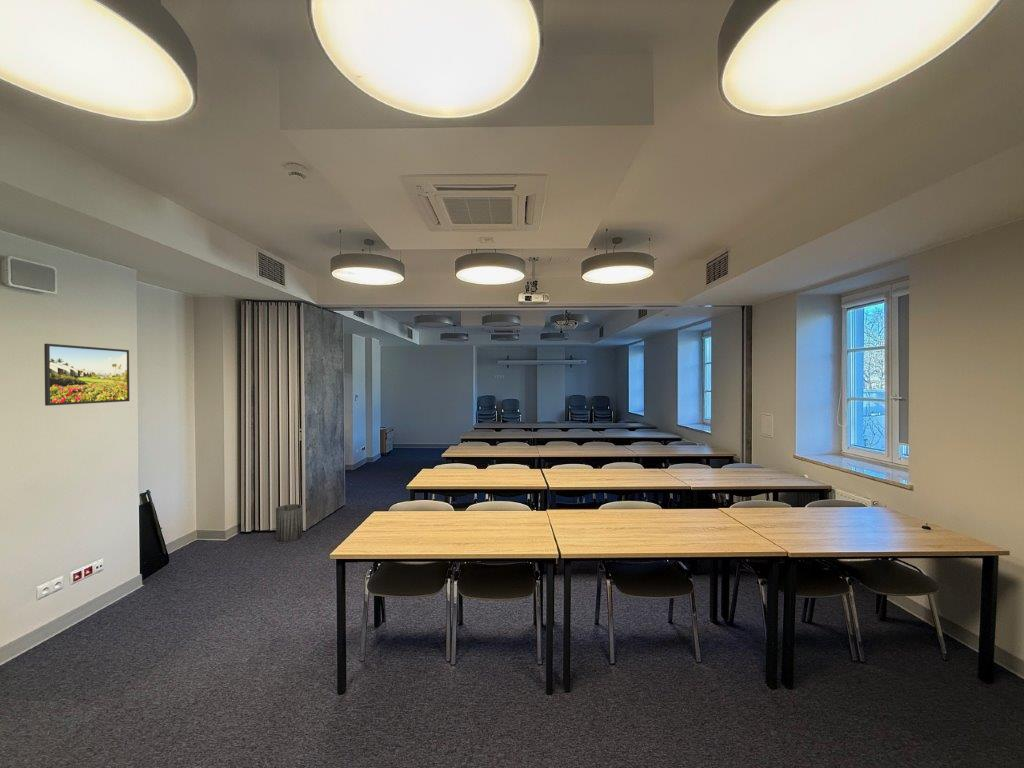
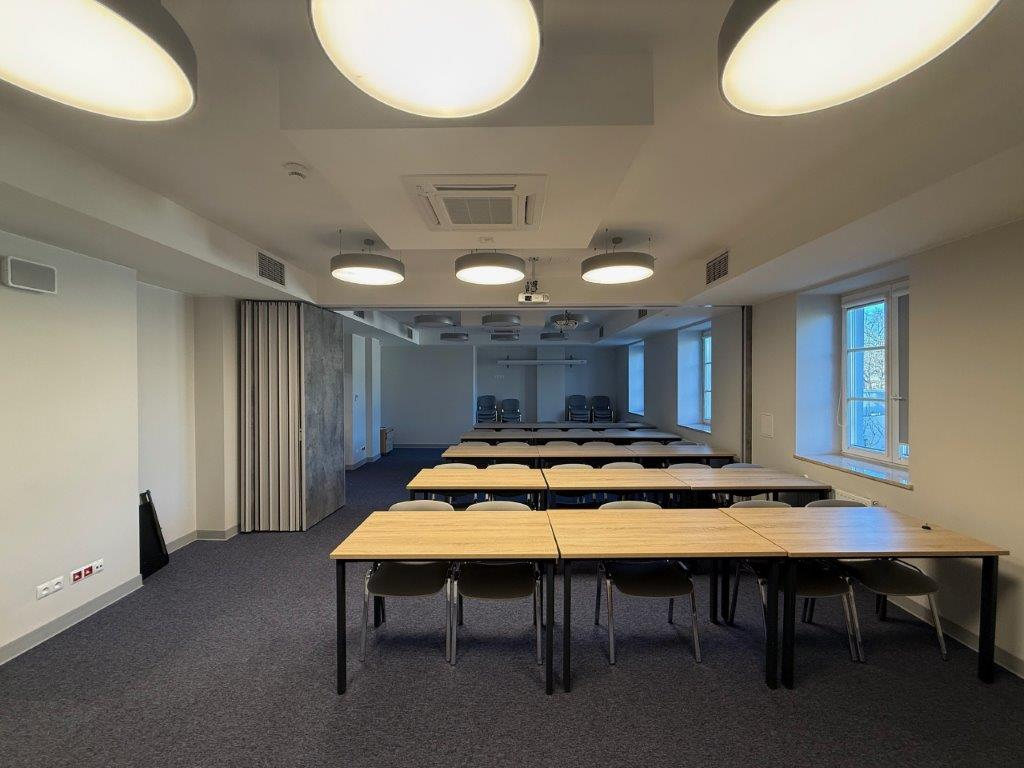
- trash can [275,503,303,543]
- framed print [43,343,131,407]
